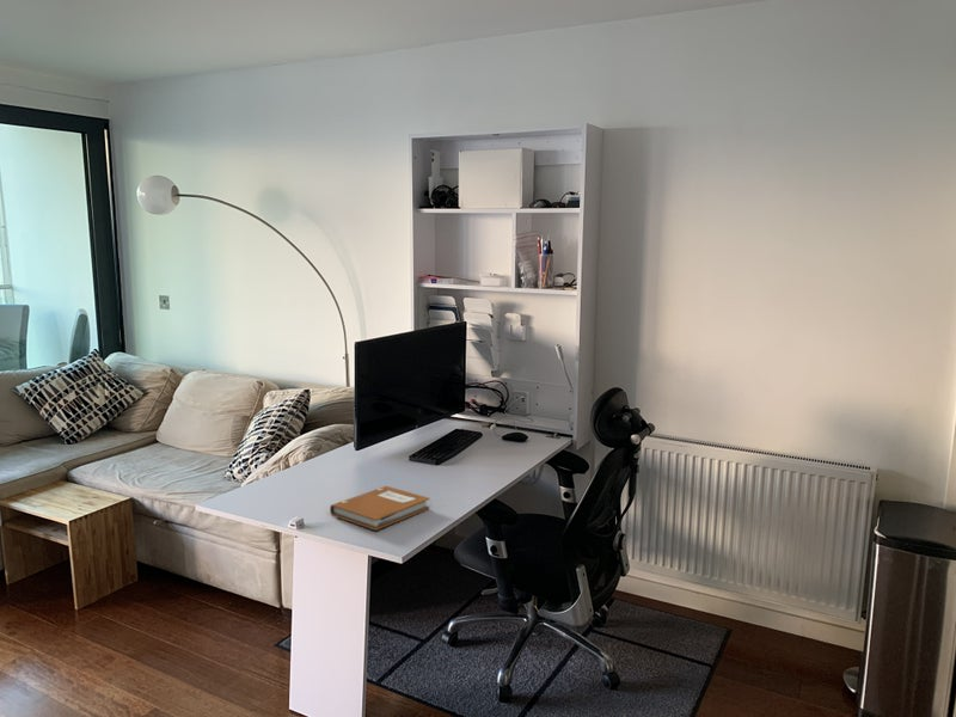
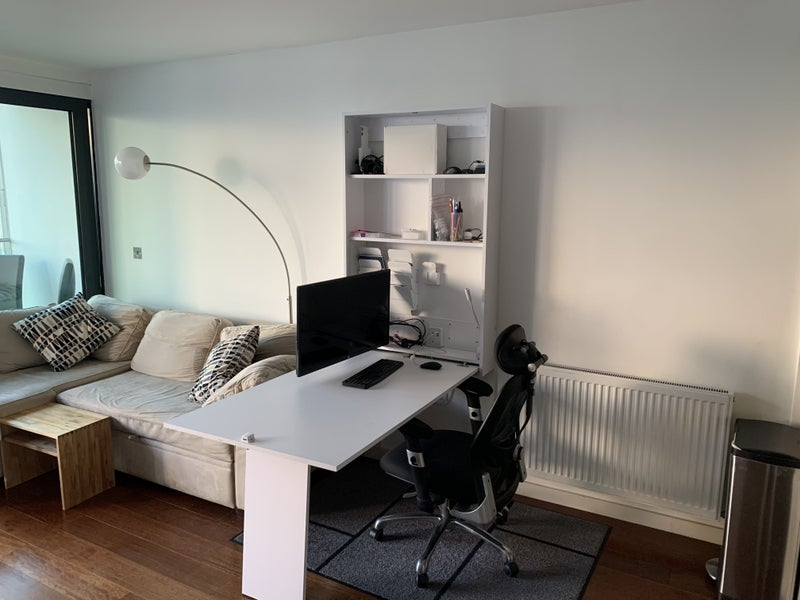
- notebook [329,485,430,532]
